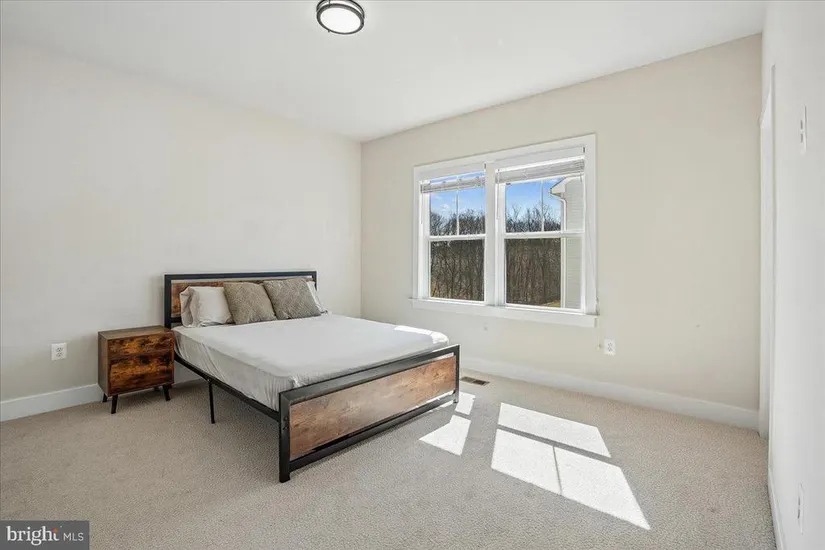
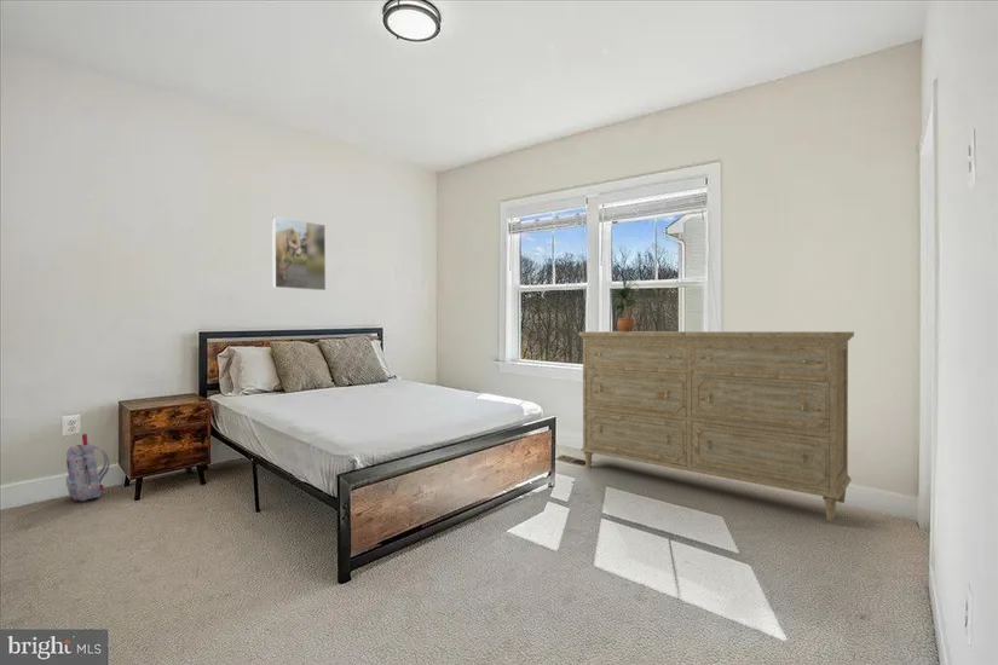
+ backpack [65,433,110,503]
+ potted plant [608,276,640,331]
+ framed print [271,215,327,291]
+ dresser [577,330,855,522]
